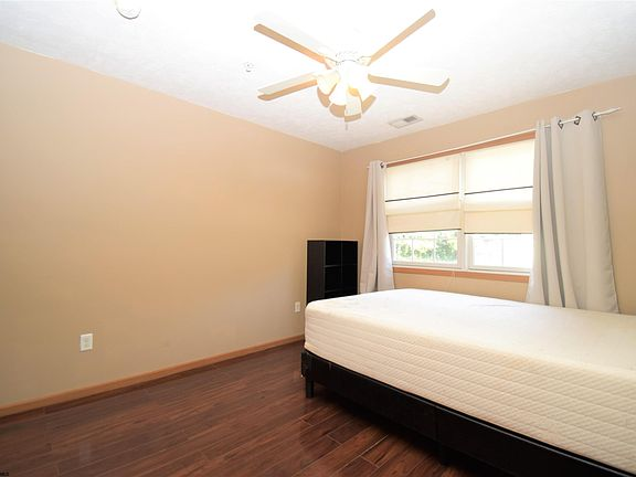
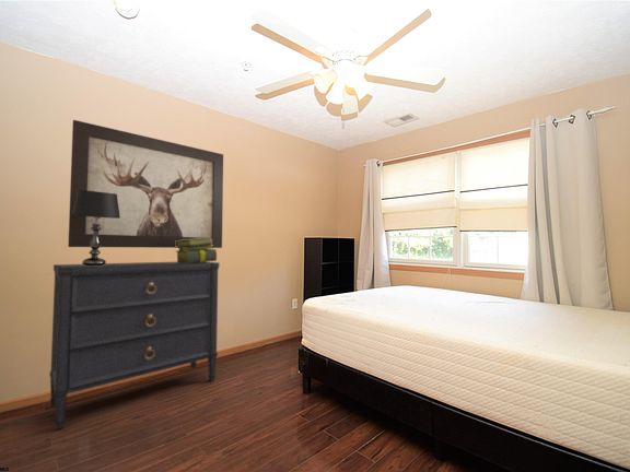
+ wall art [67,119,224,249]
+ dresser [49,261,220,430]
+ stack of books [174,238,218,263]
+ table lamp [71,190,120,266]
